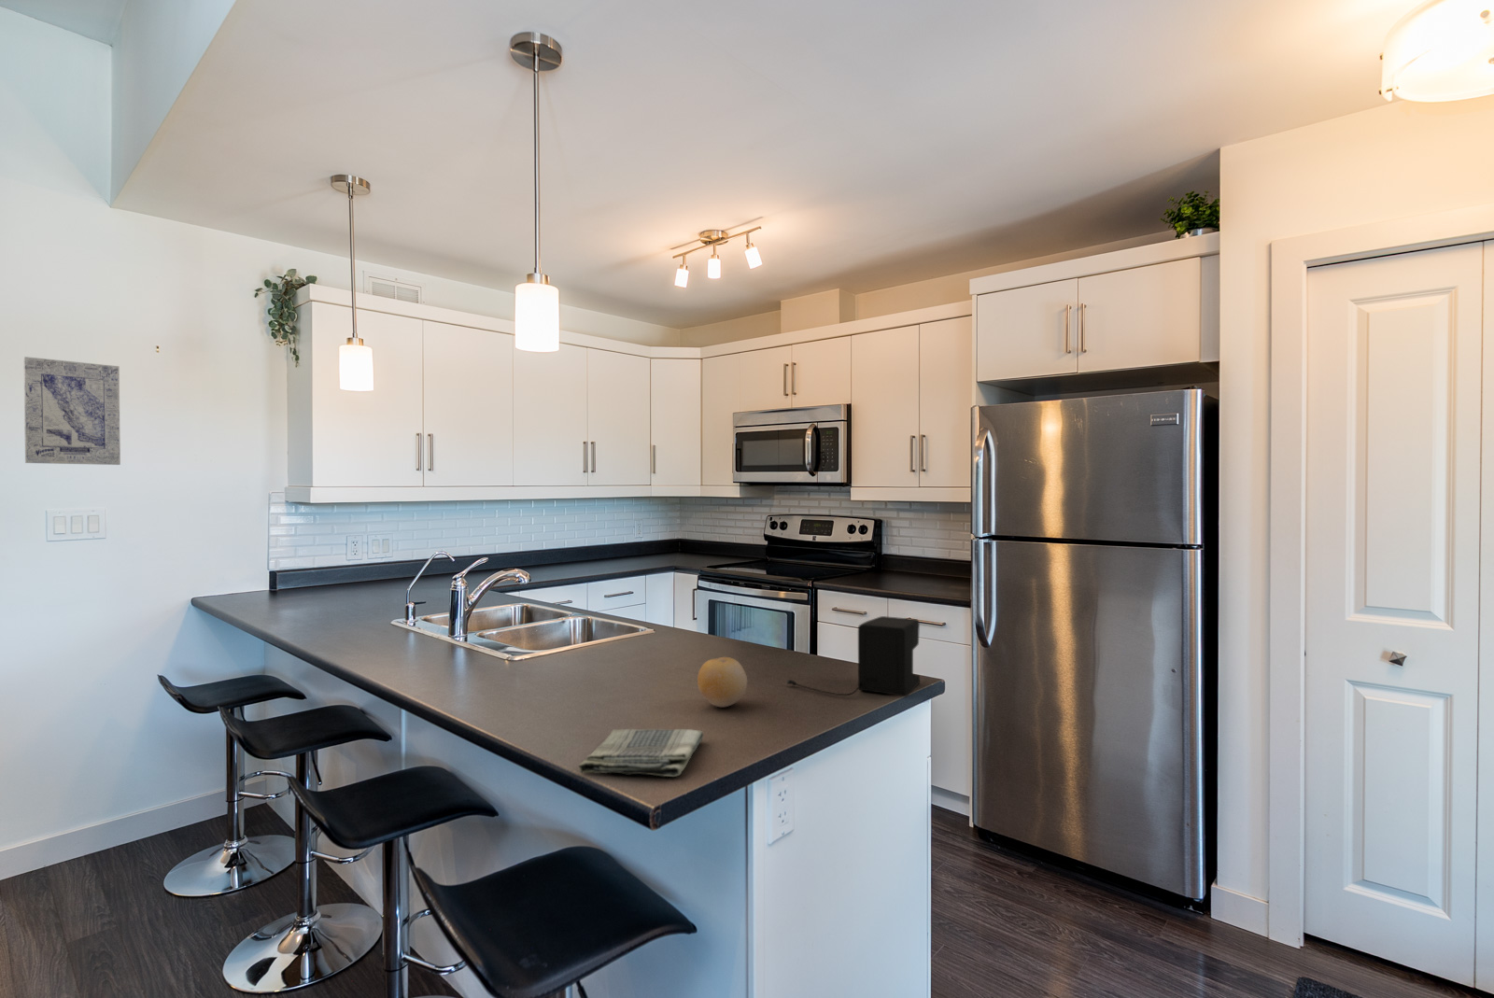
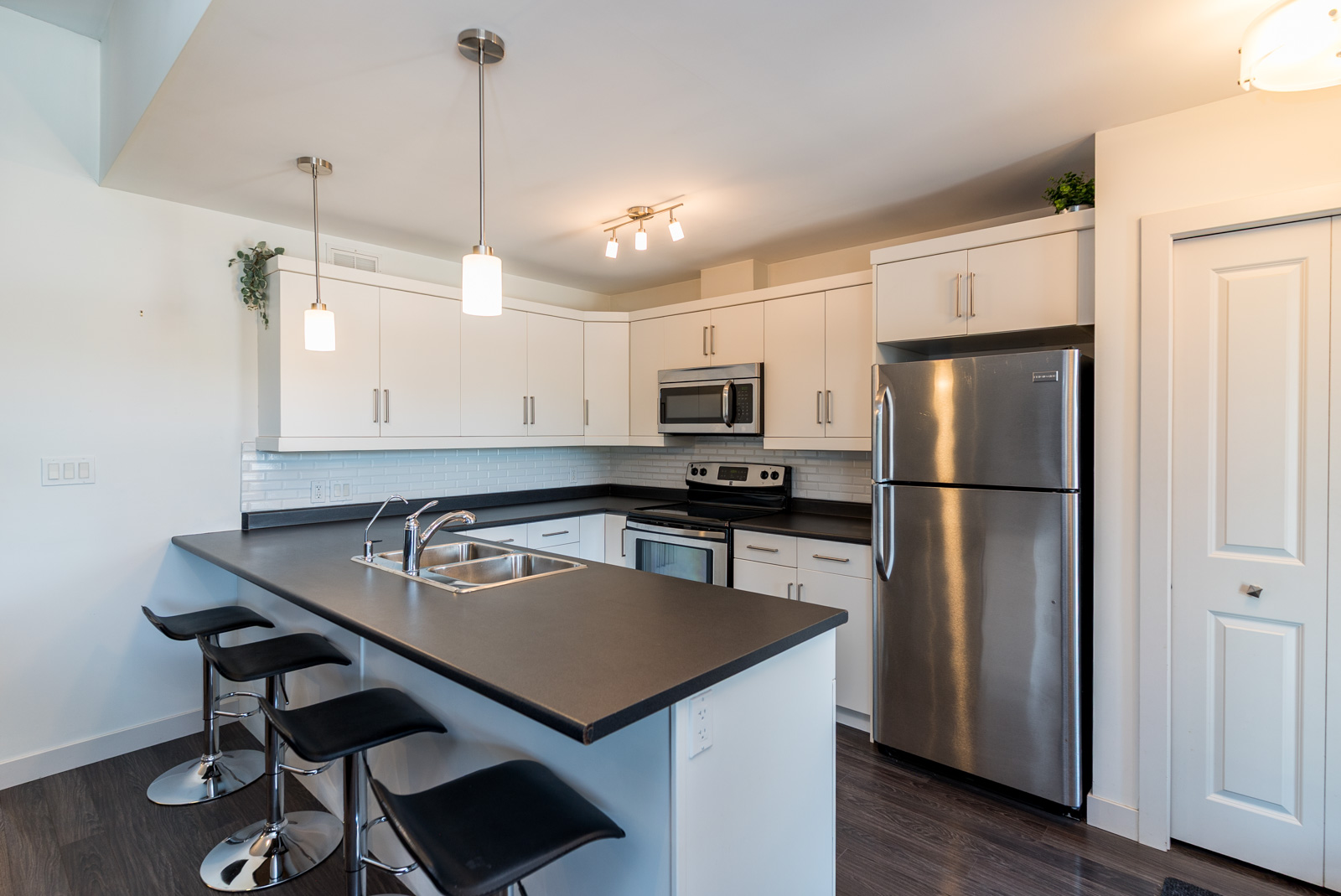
- coffee maker [785,615,920,697]
- fruit [696,656,748,707]
- wall art [23,355,121,466]
- dish towel [577,728,704,777]
